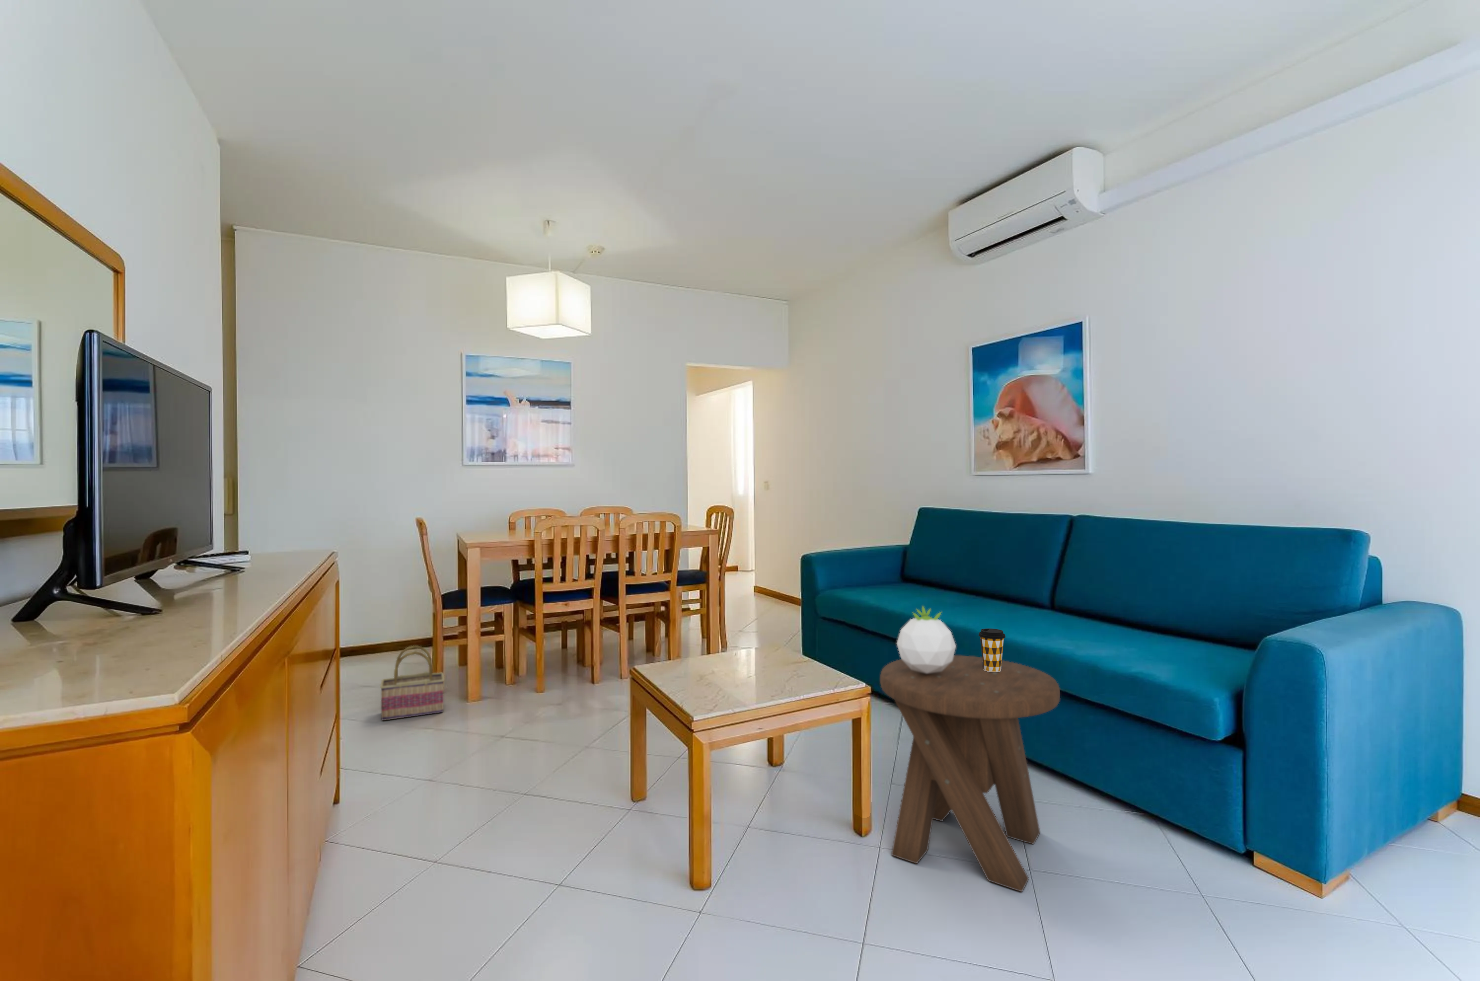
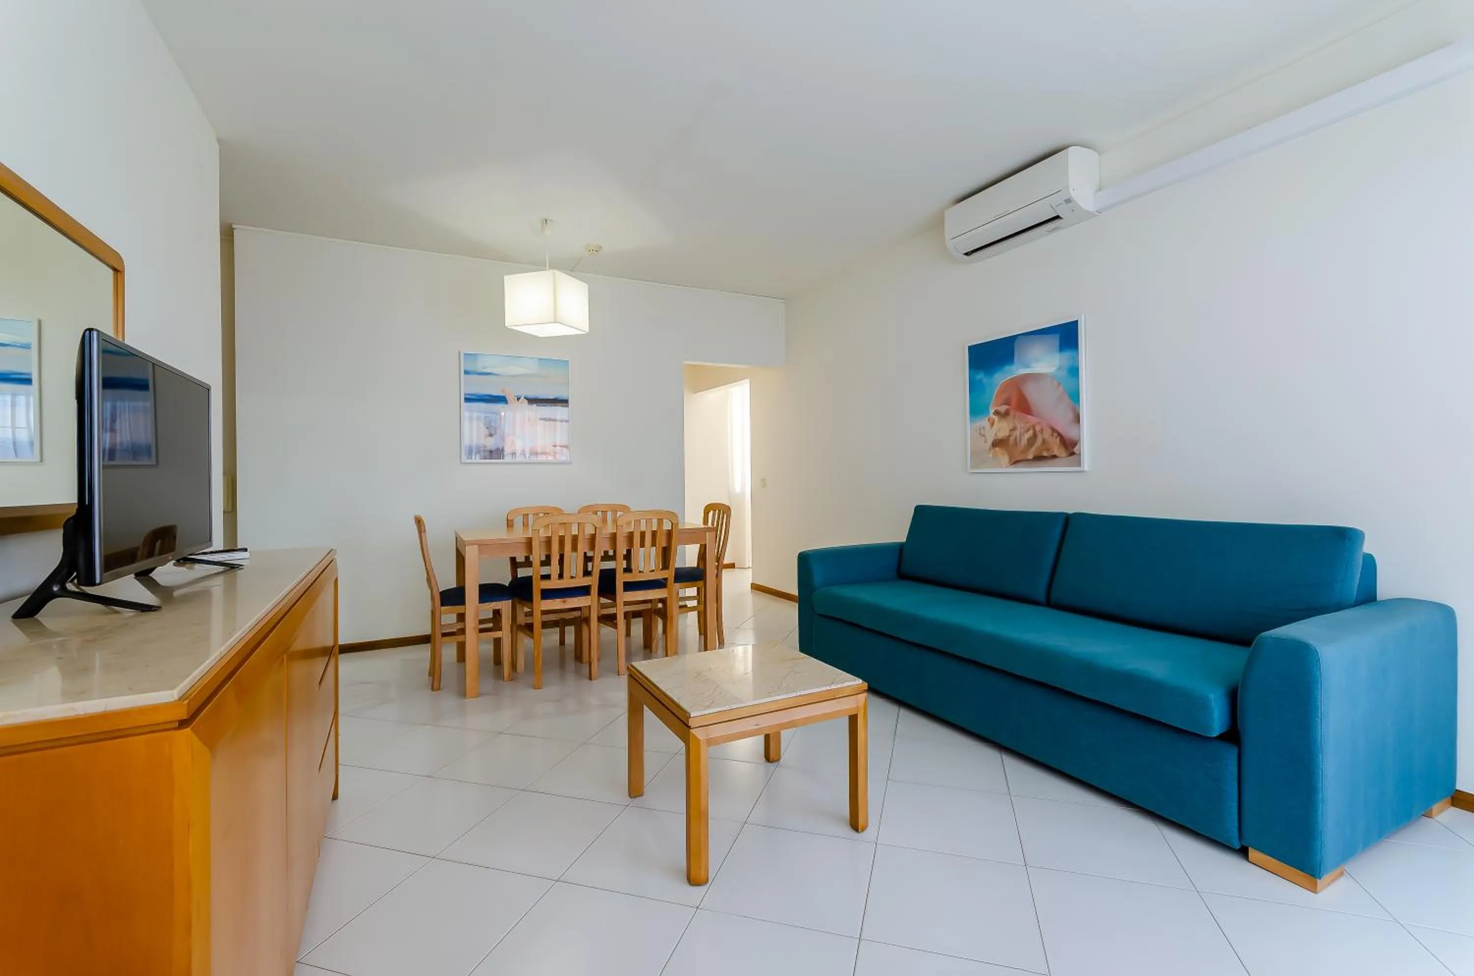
- coffee cup [979,628,1006,672]
- music stool [880,655,1061,892]
- succulent plant [897,605,957,673]
- basket [380,645,444,720]
